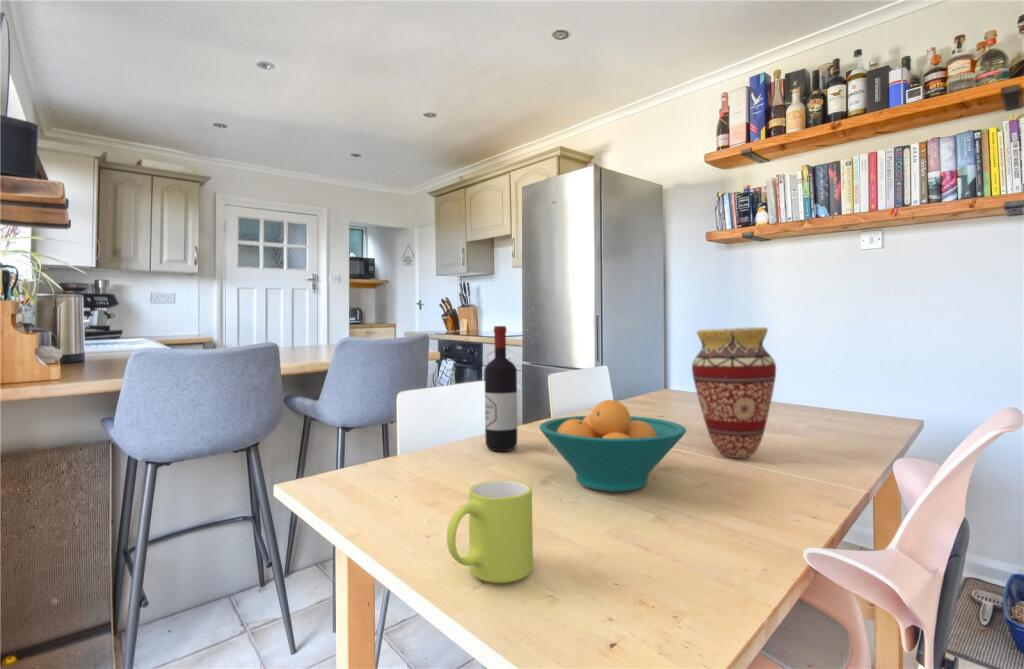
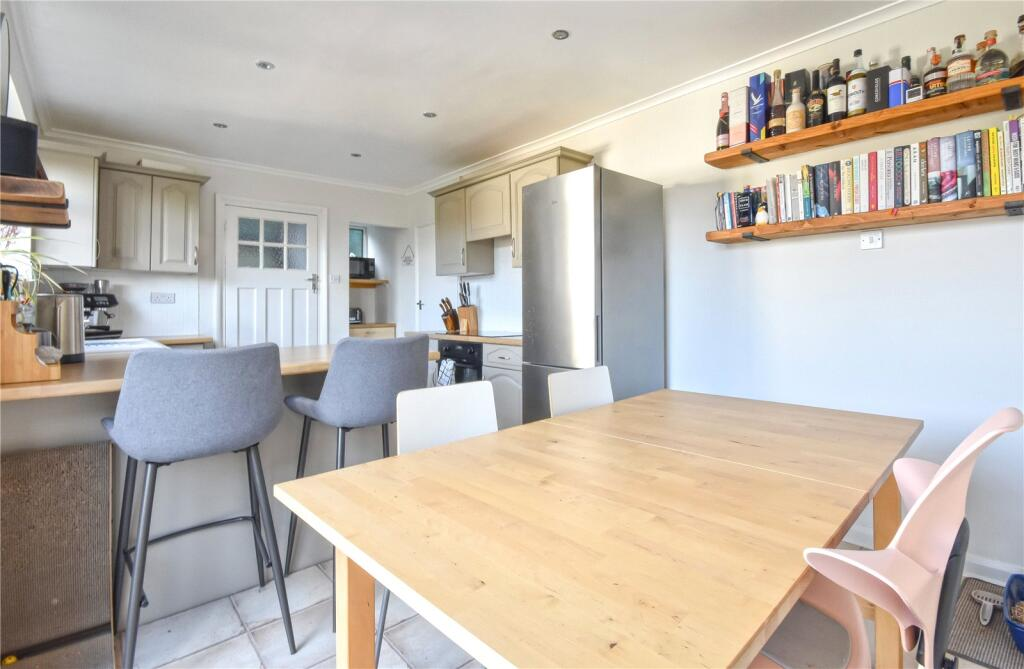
- wine bottle [483,325,518,452]
- vase [691,326,777,459]
- mug [446,479,534,584]
- fruit bowl [538,399,687,493]
